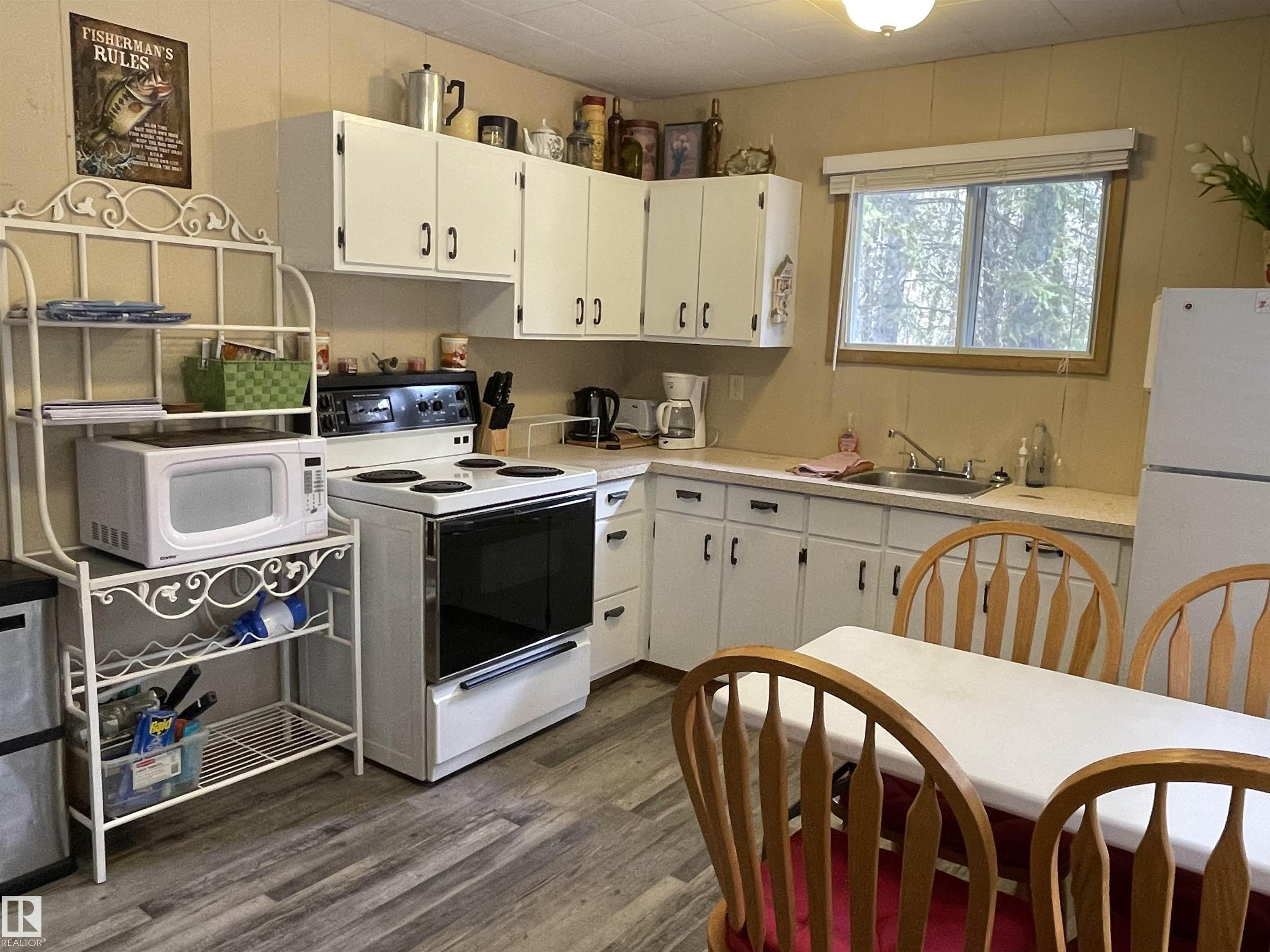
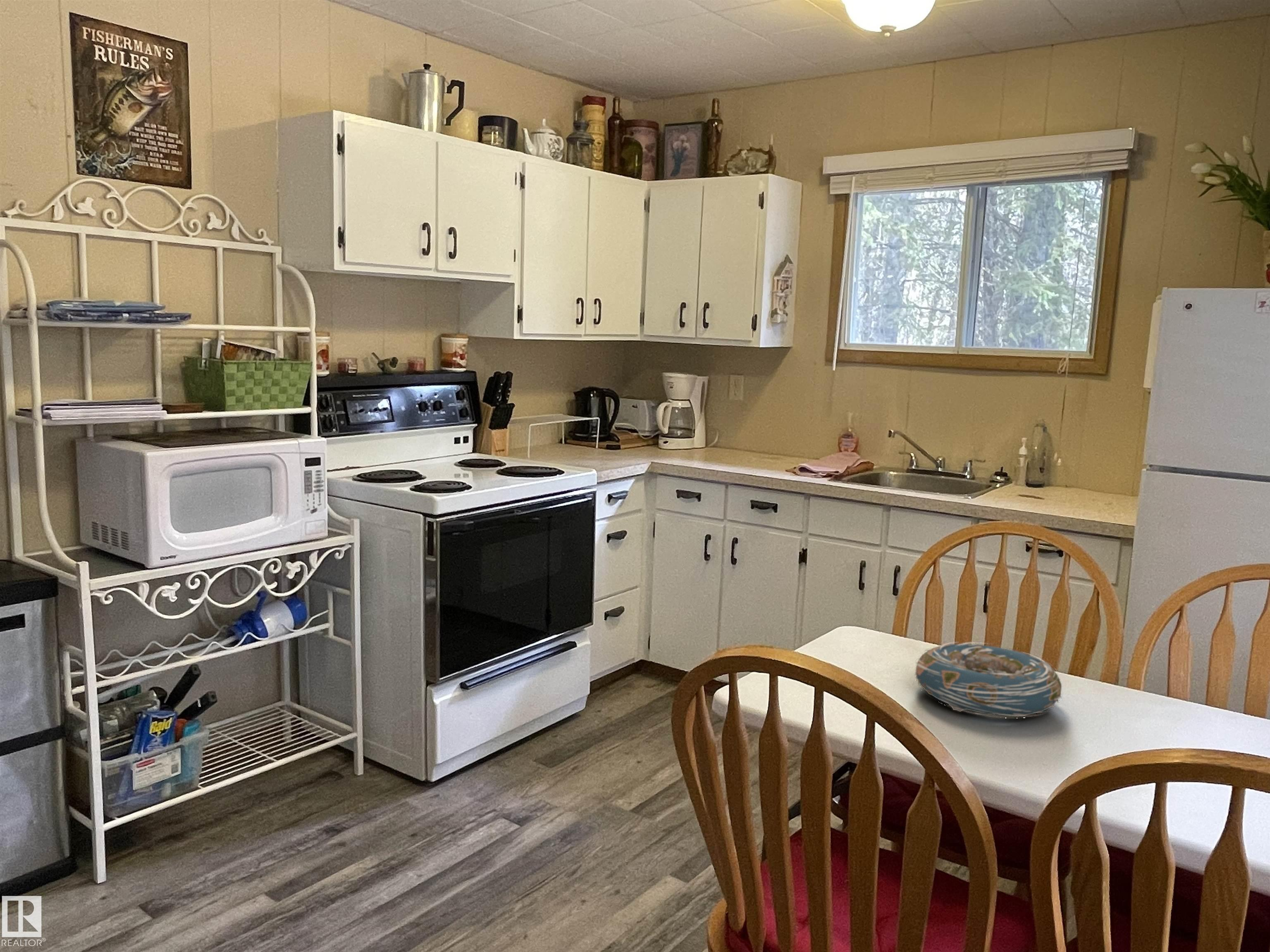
+ decorative bowl [914,642,1063,719]
